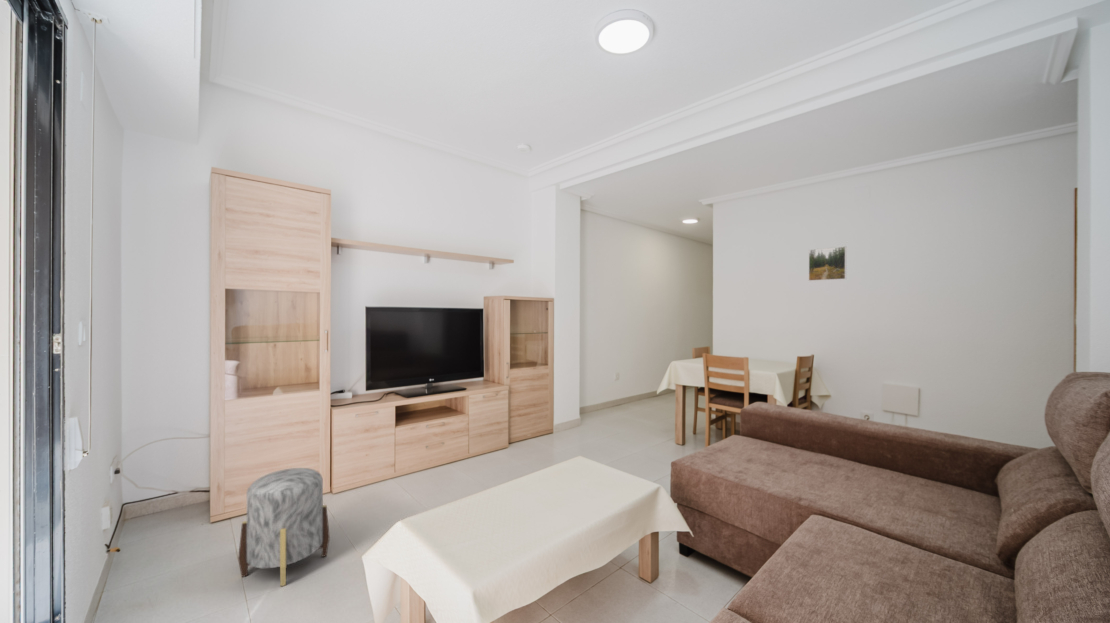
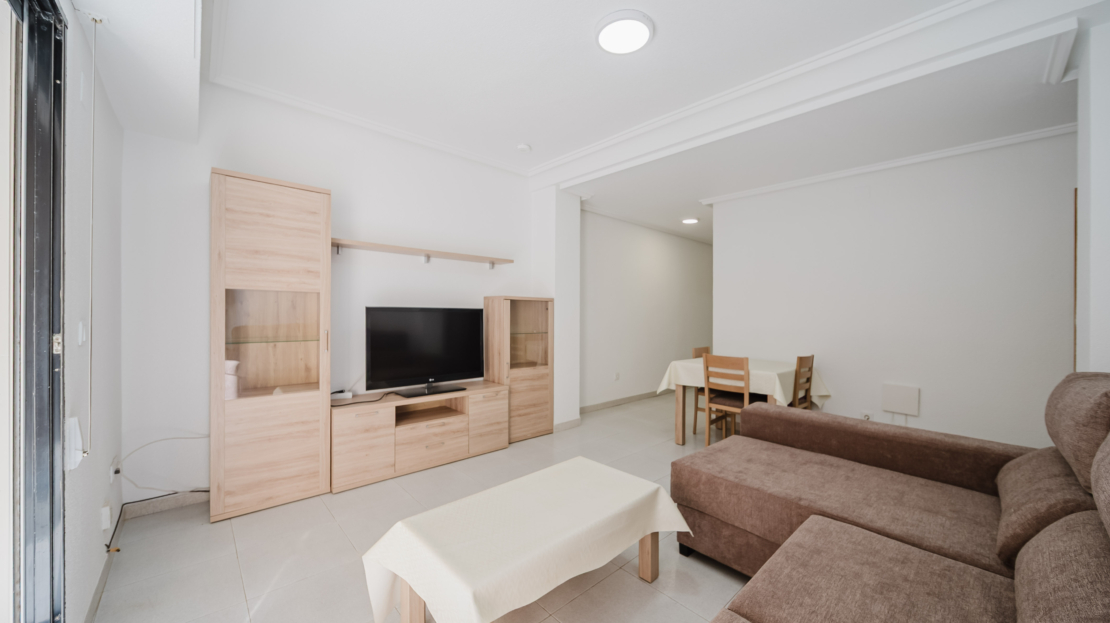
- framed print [808,245,847,282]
- stool [237,467,331,587]
